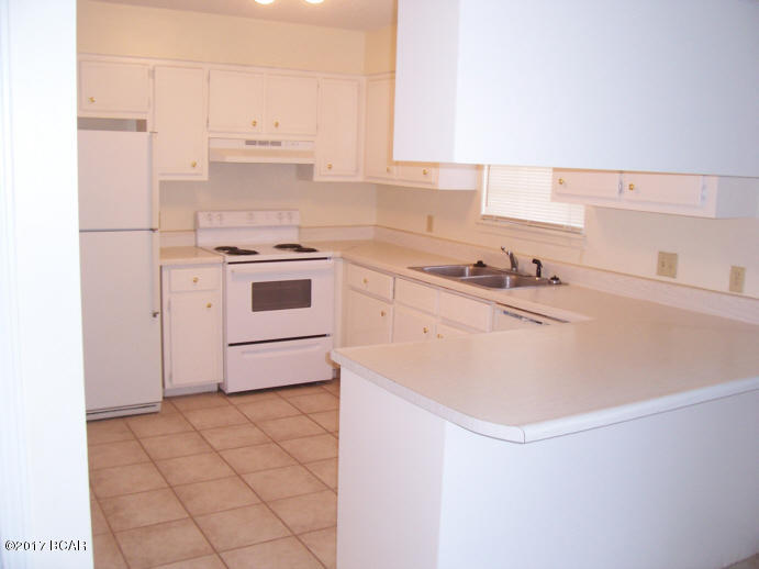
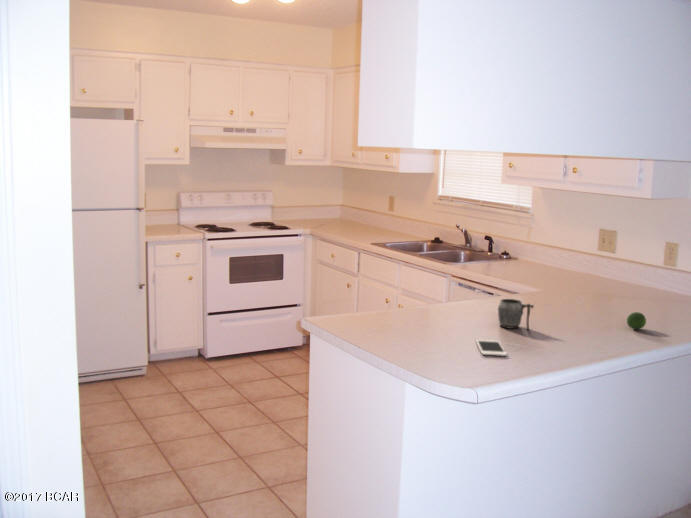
+ mug [497,298,535,331]
+ cell phone [475,339,508,357]
+ fruit [626,311,647,330]
